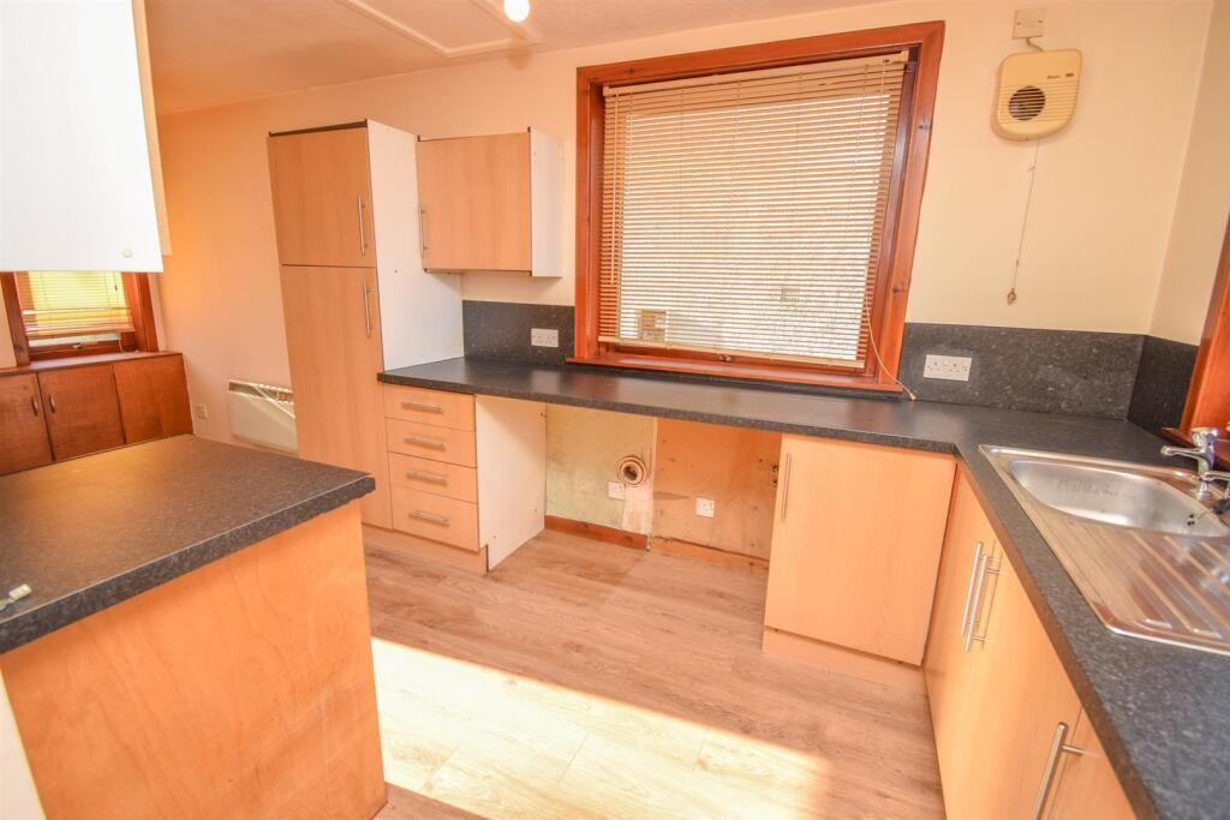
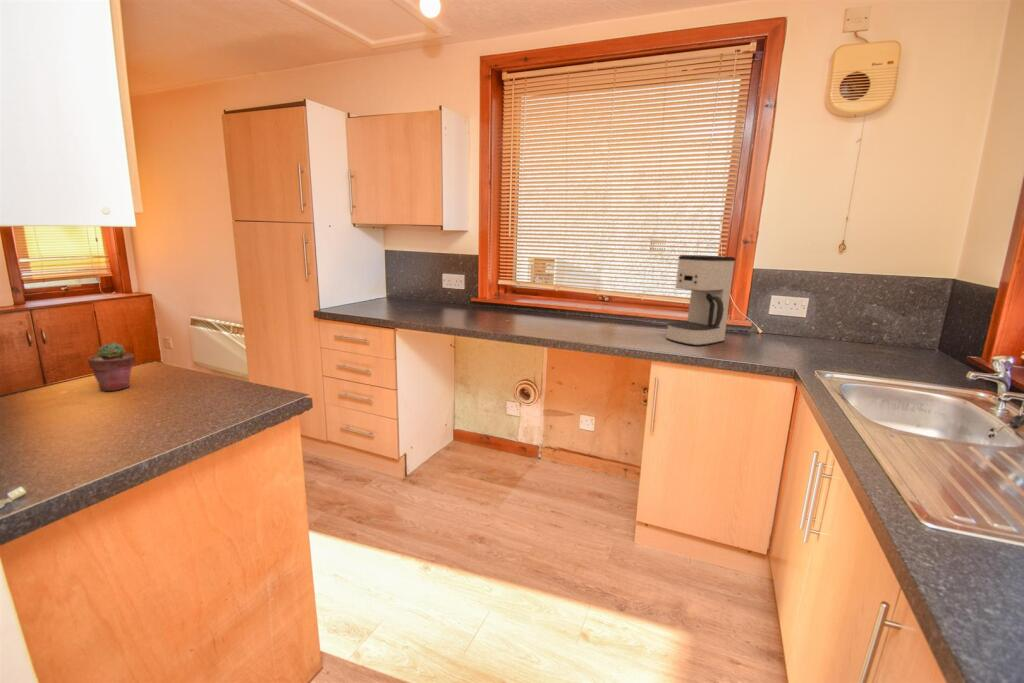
+ potted succulent [87,341,135,392]
+ coffee maker [665,254,736,347]
